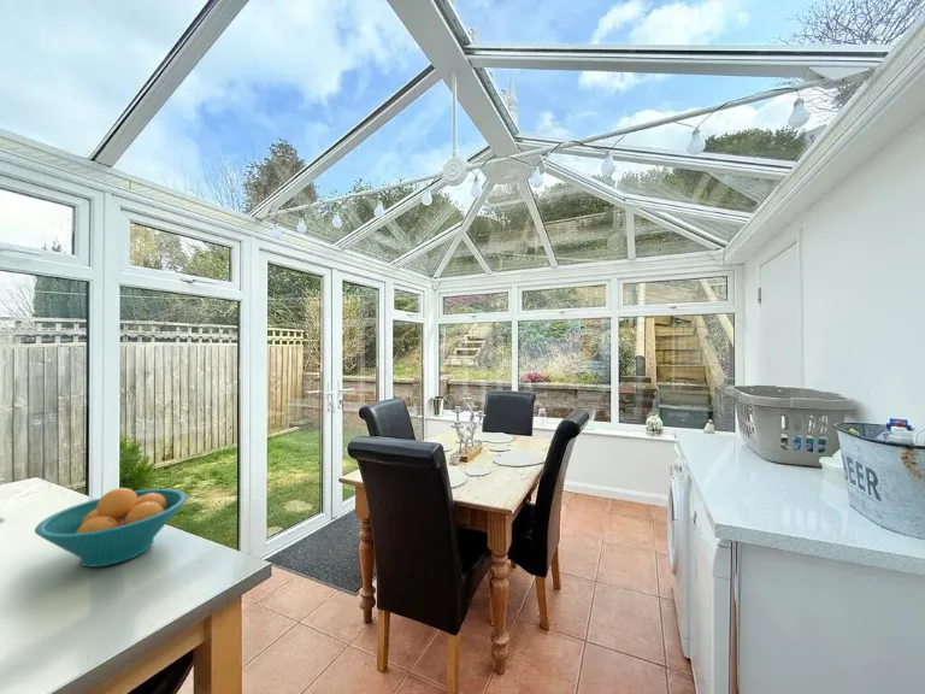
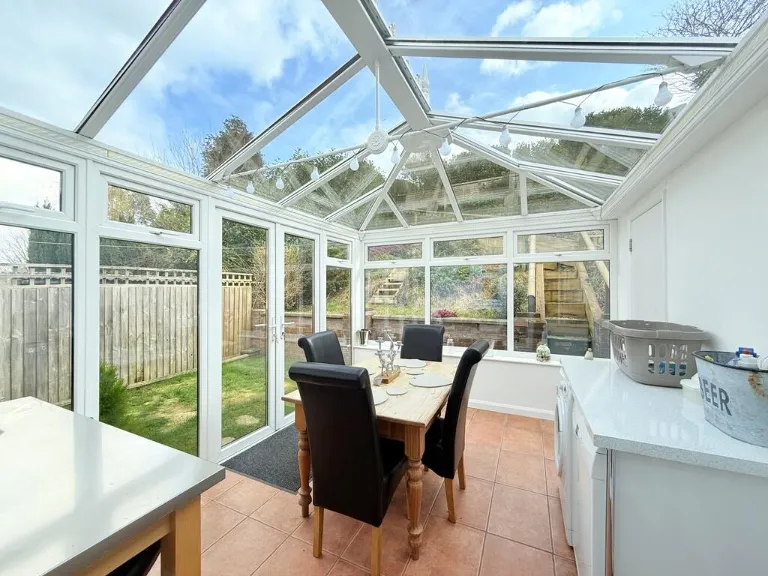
- fruit bowl [34,487,188,569]
